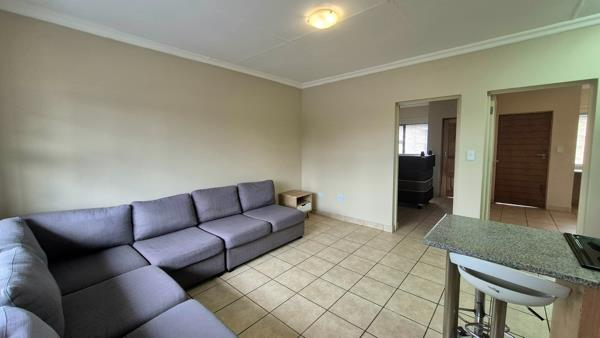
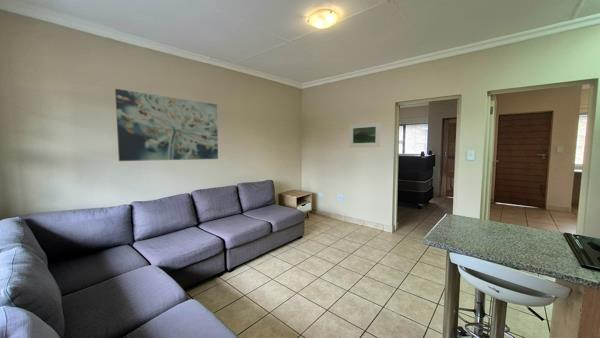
+ wall art [114,88,219,162]
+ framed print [348,121,381,148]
